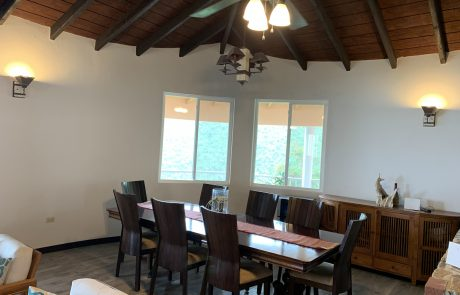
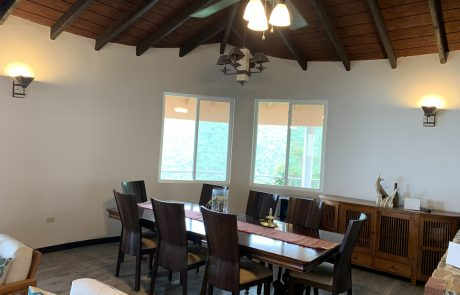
+ candle holder [258,209,279,228]
